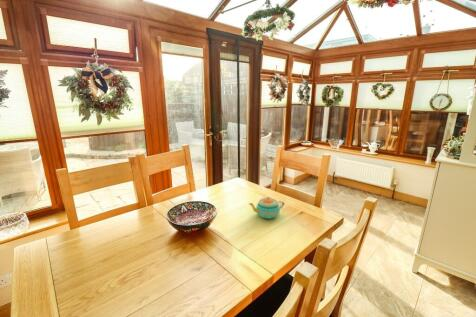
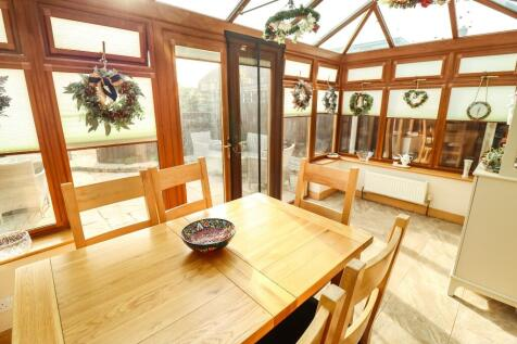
- teapot [248,196,285,220]
